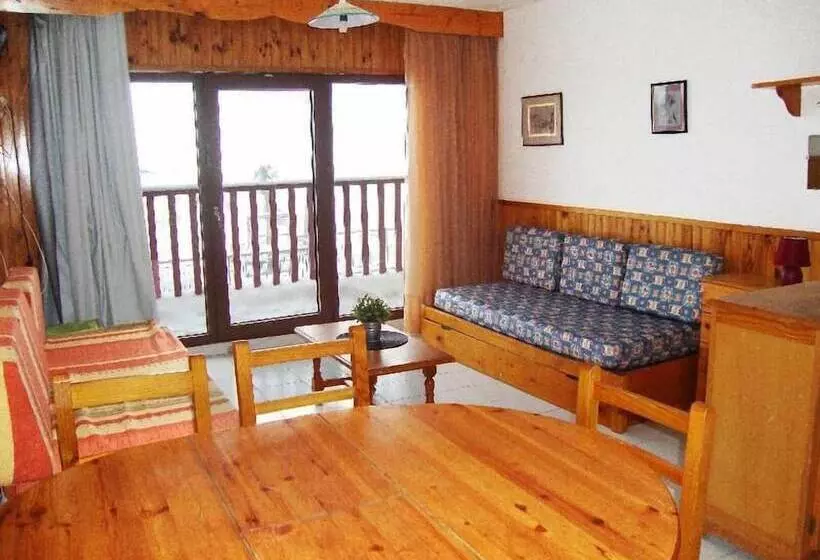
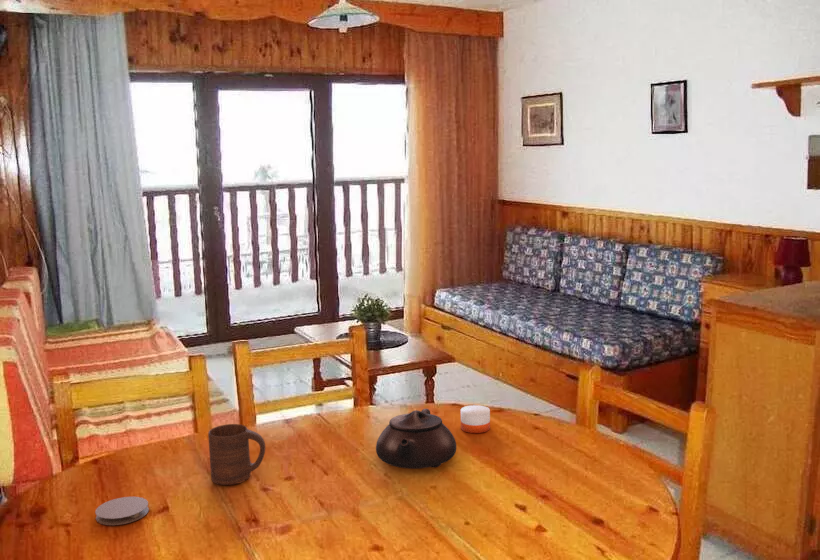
+ coaster [94,496,150,526]
+ teapot [375,408,457,470]
+ cup [207,423,266,486]
+ candle [460,397,491,434]
